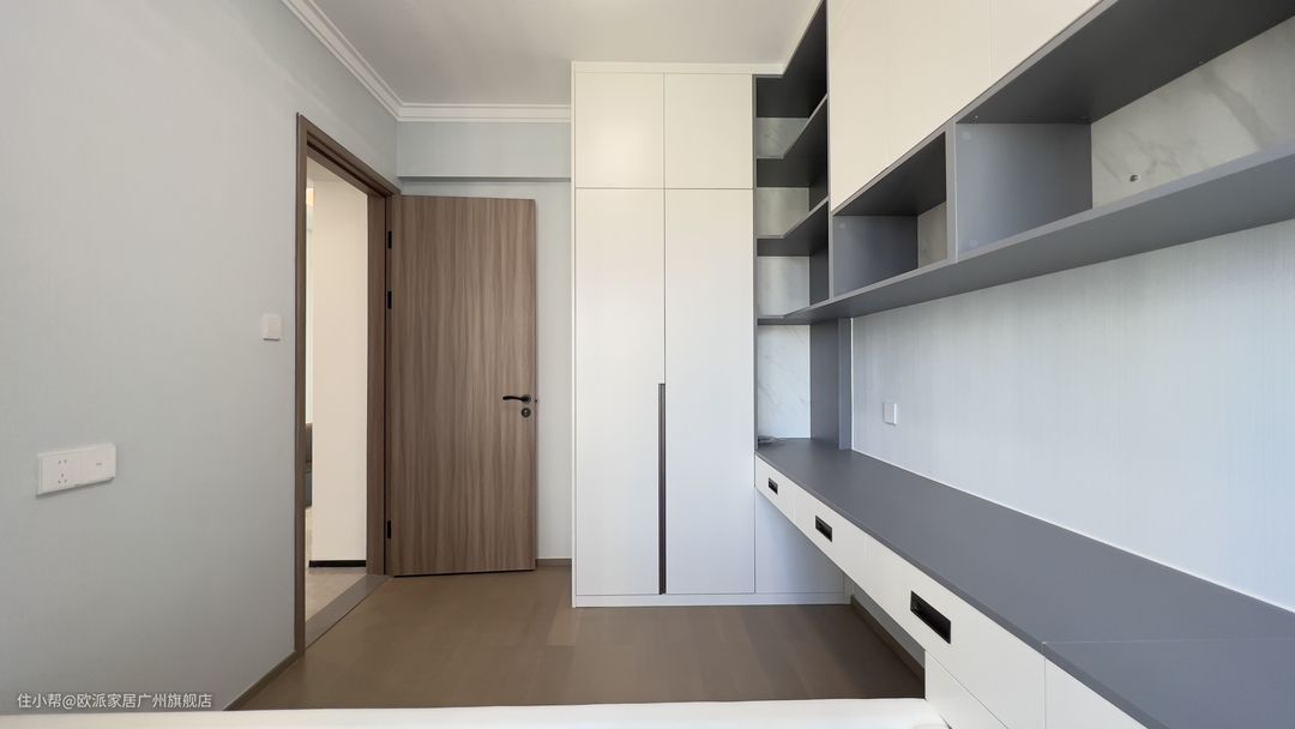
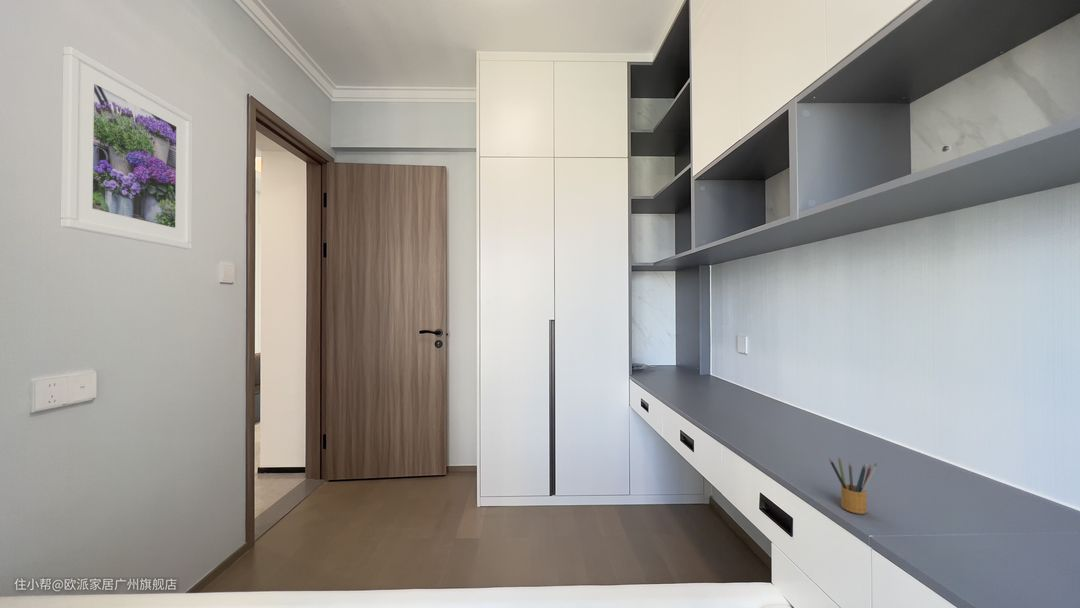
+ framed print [59,46,194,250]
+ pencil box [828,456,878,515]
